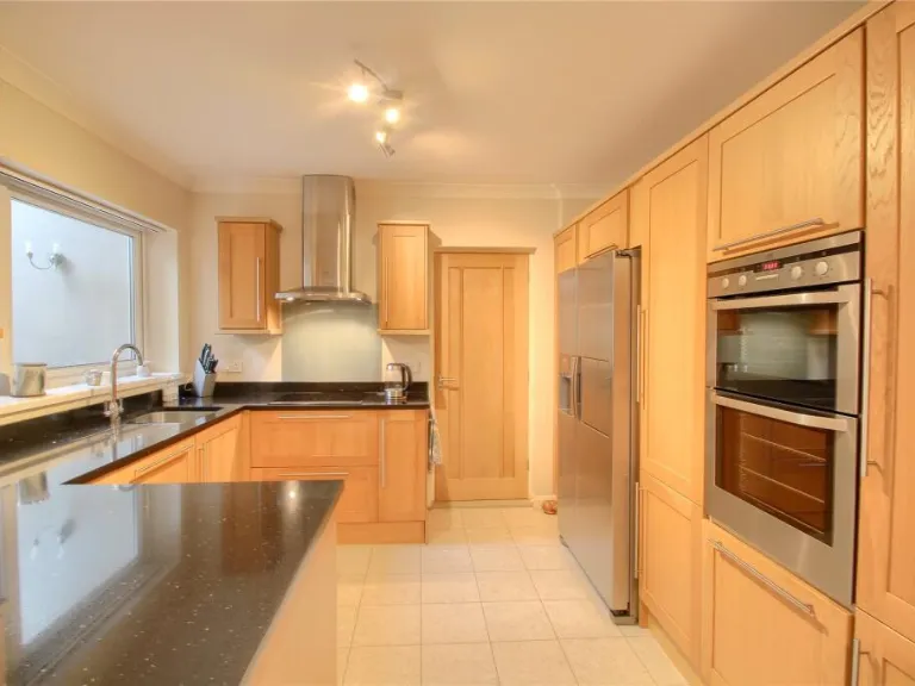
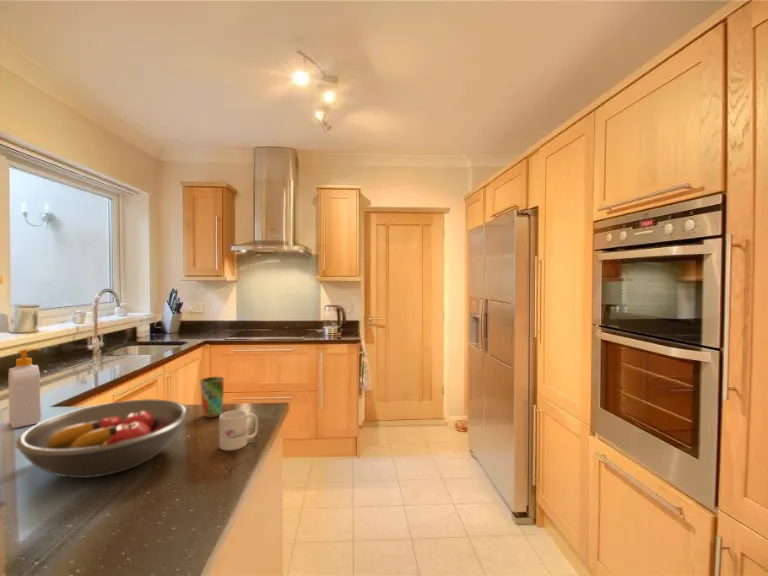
+ cup [199,376,225,419]
+ fruit bowl [14,398,191,479]
+ mug [219,409,259,451]
+ soap bottle [8,347,42,430]
